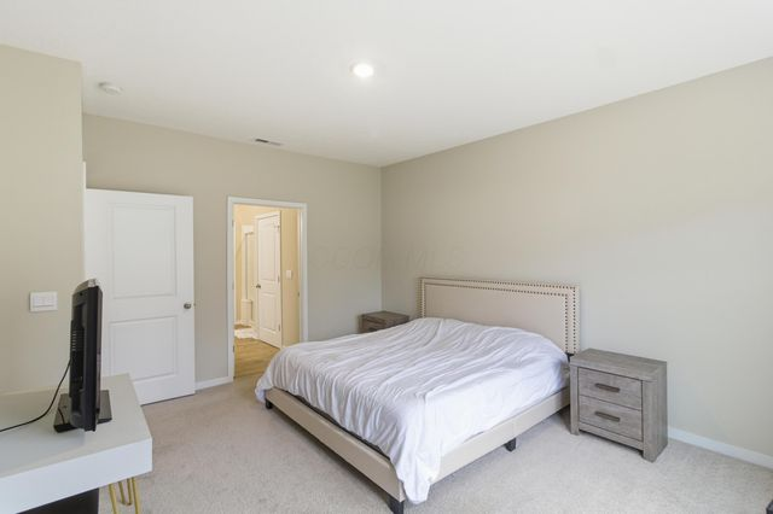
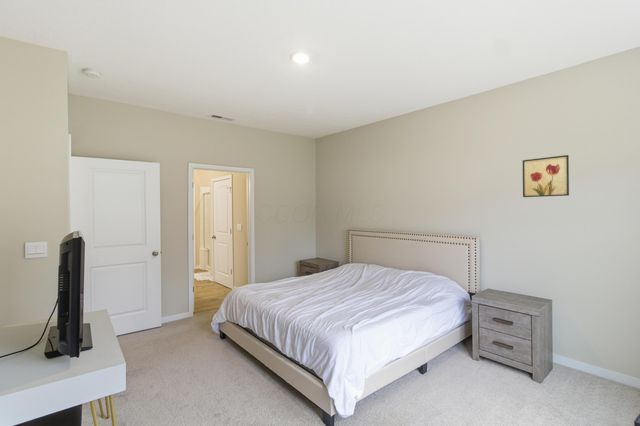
+ wall art [522,154,570,198]
